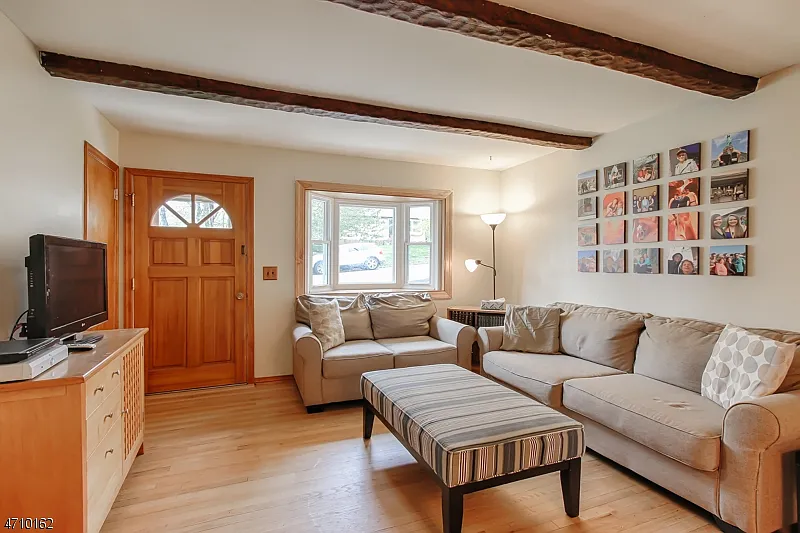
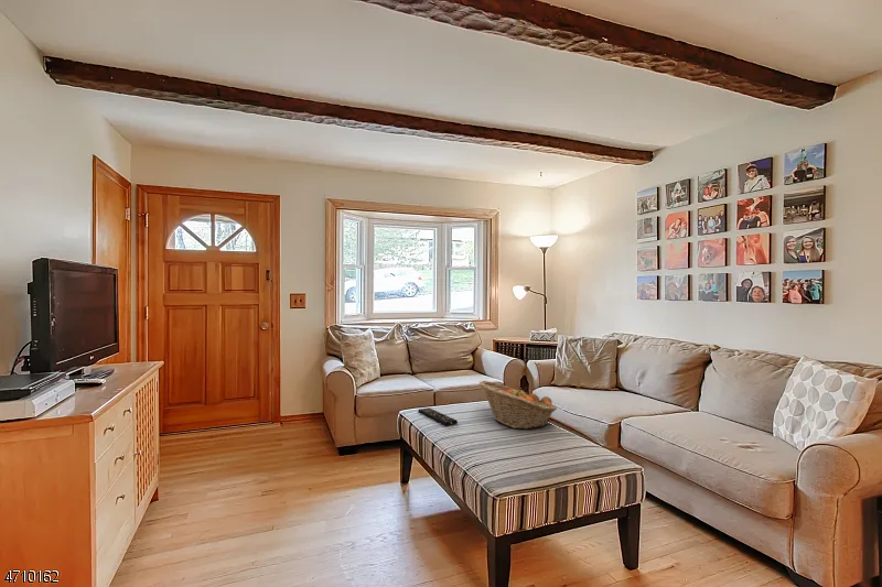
+ fruit basket [478,380,558,431]
+ remote control [418,406,459,426]
